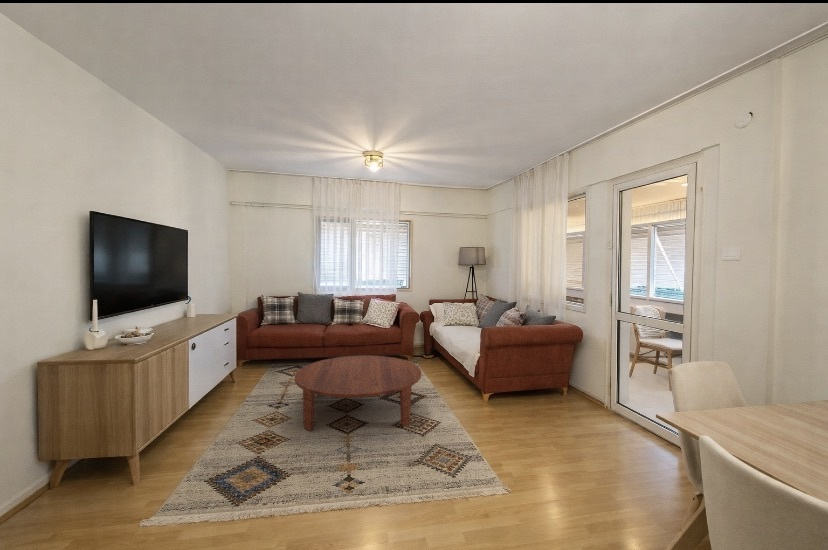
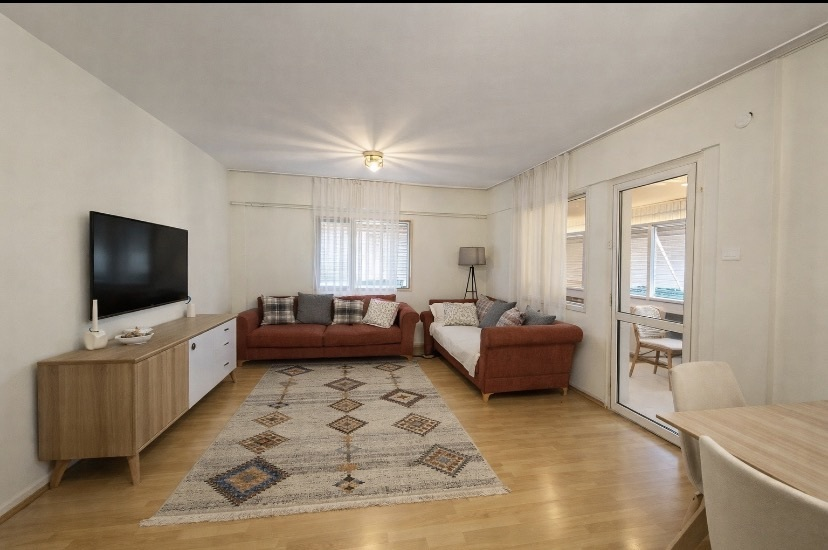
- coffee table [294,354,422,432]
